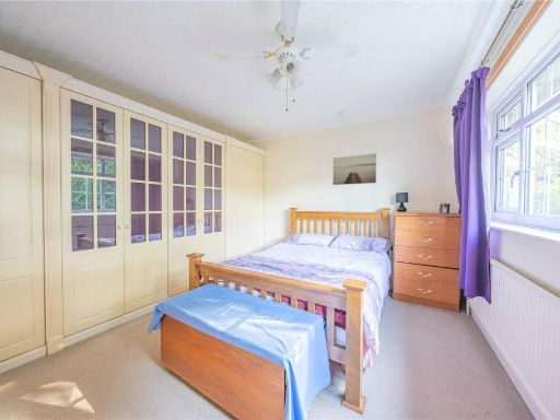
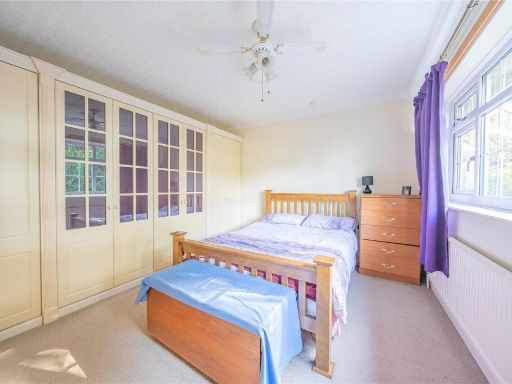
- wall art [331,152,377,186]
